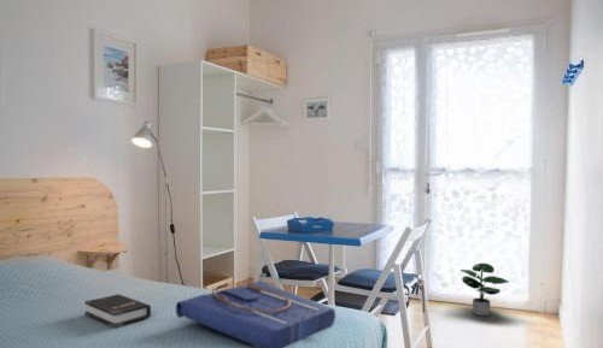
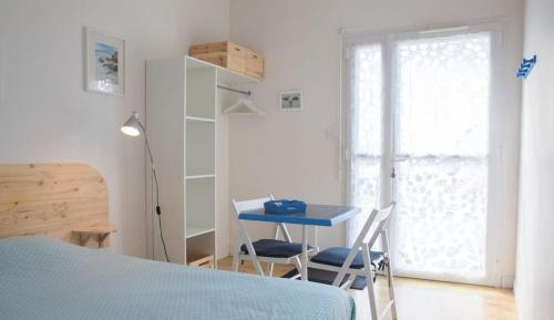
- hardback book [83,294,152,329]
- potted plant [459,263,510,317]
- tote bag [175,279,336,348]
